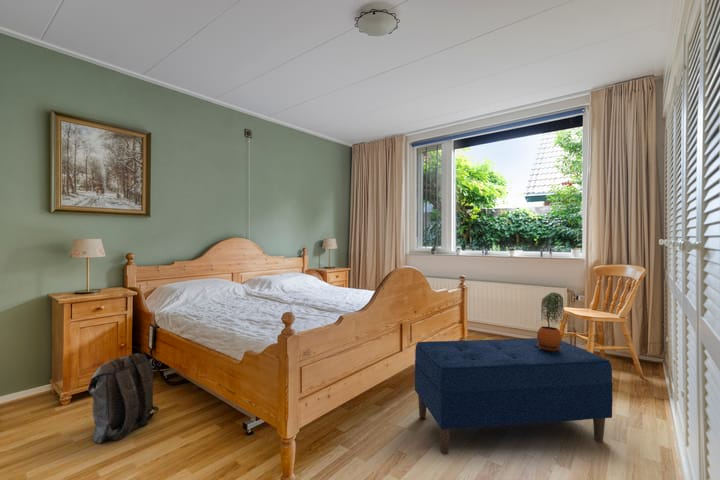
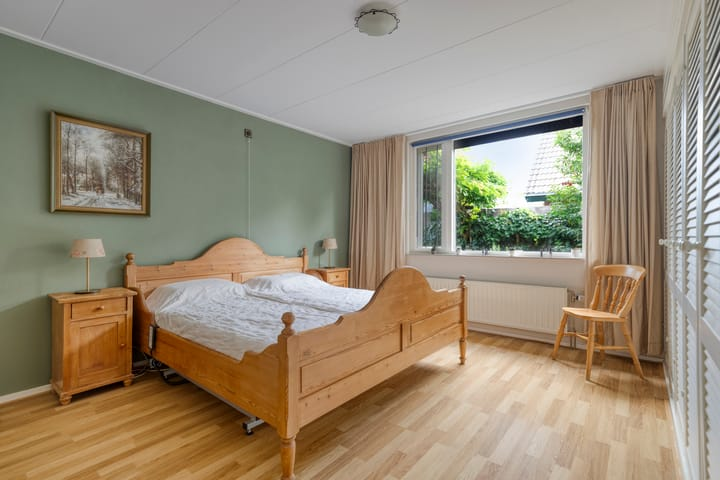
- bench [414,337,614,456]
- potted plant [536,292,565,351]
- backpack [87,352,160,445]
